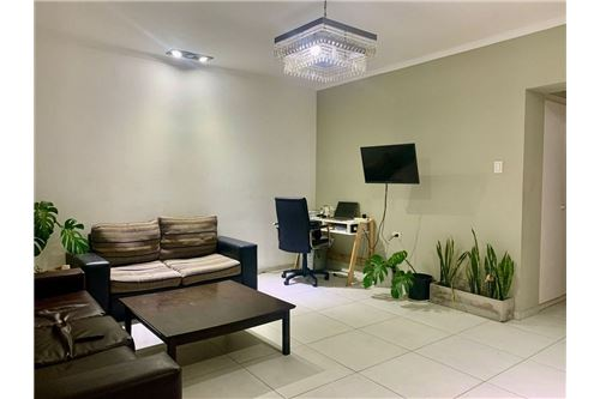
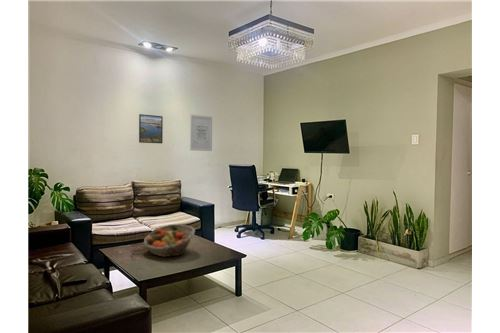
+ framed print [138,113,164,144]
+ fruit basket [143,224,196,258]
+ wall art [189,114,213,152]
